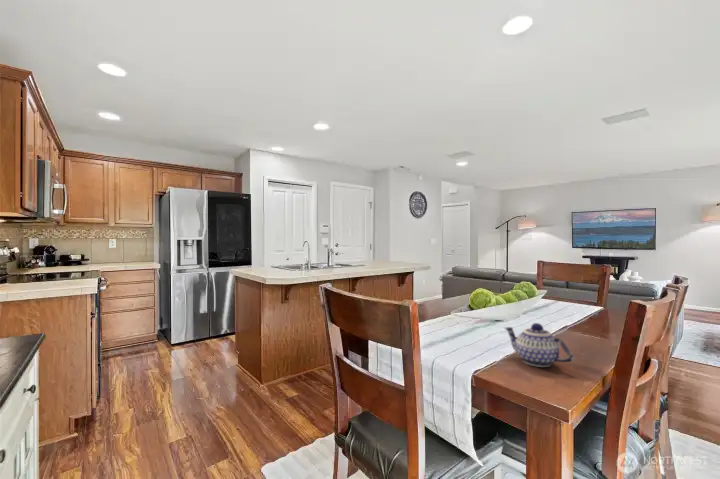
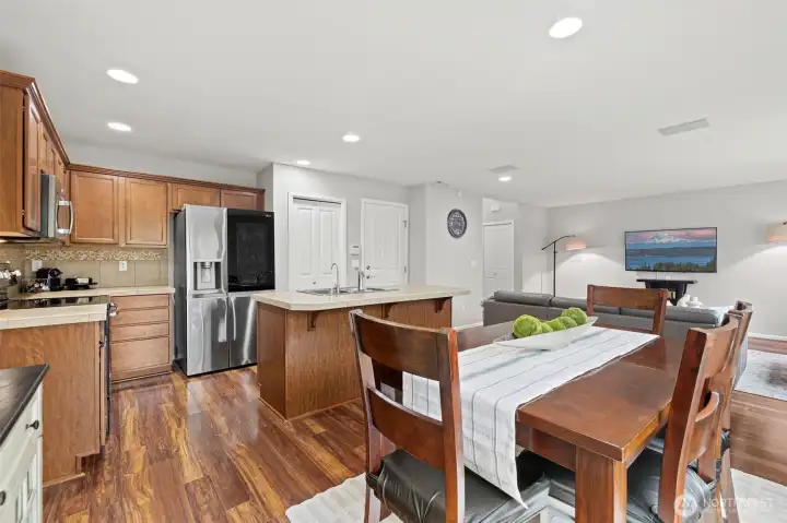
- teapot [503,322,575,368]
